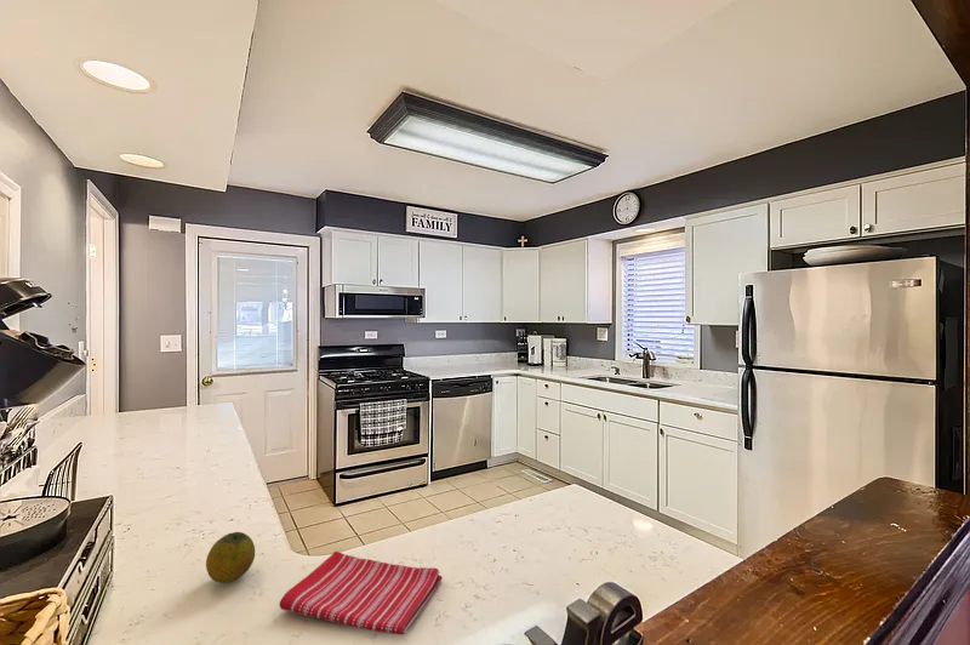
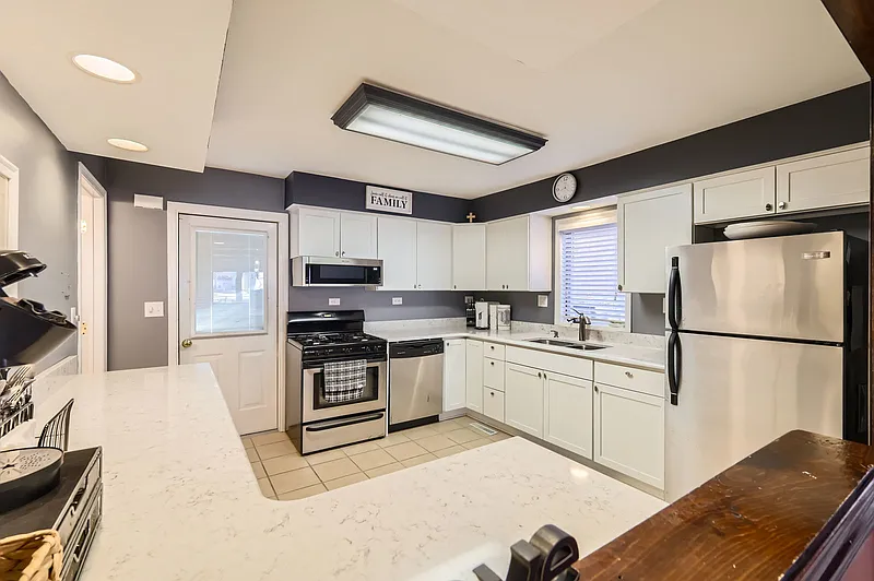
- dish towel [279,550,444,637]
- fruit [205,531,256,583]
